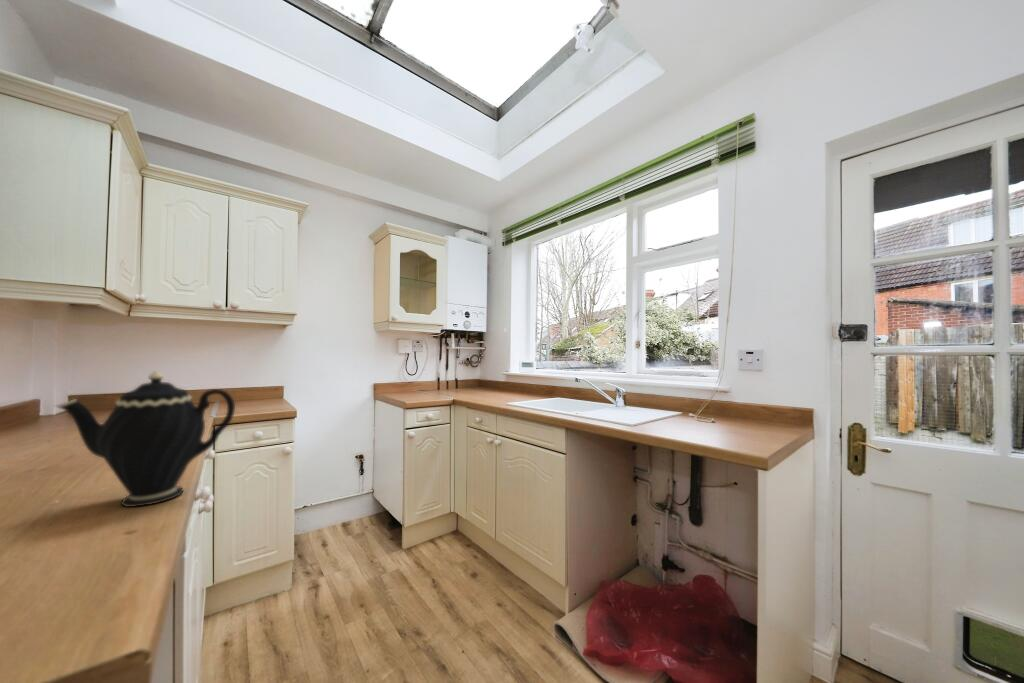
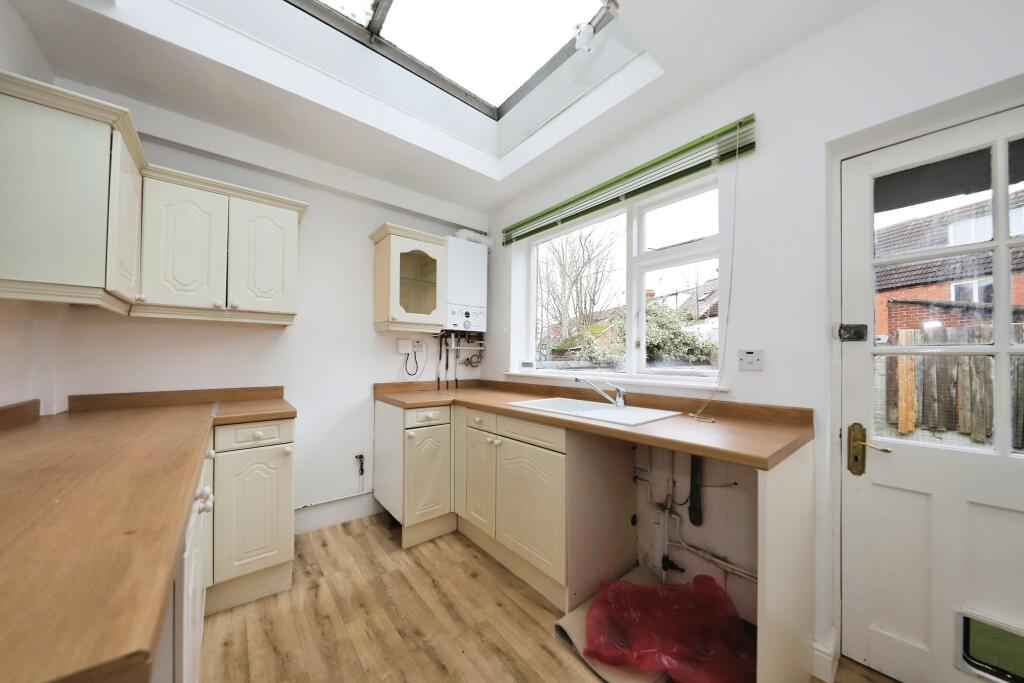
- teapot [53,370,236,508]
